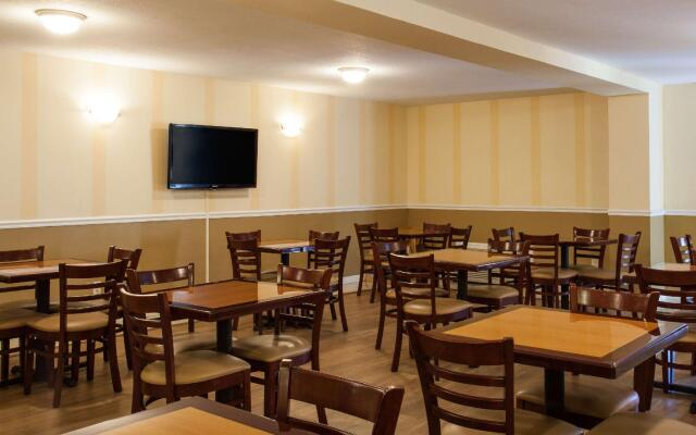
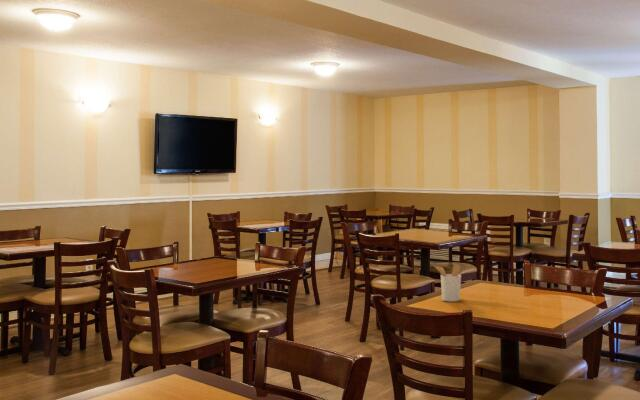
+ utensil holder [432,263,462,303]
